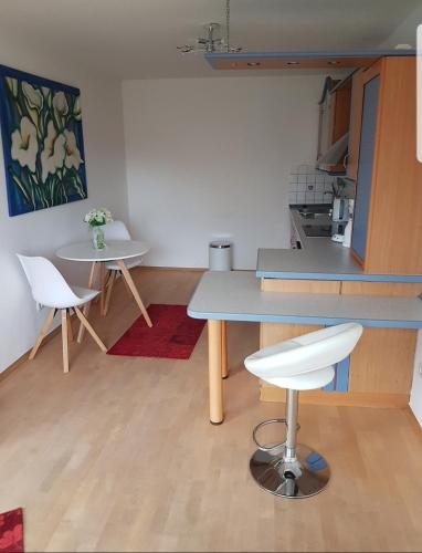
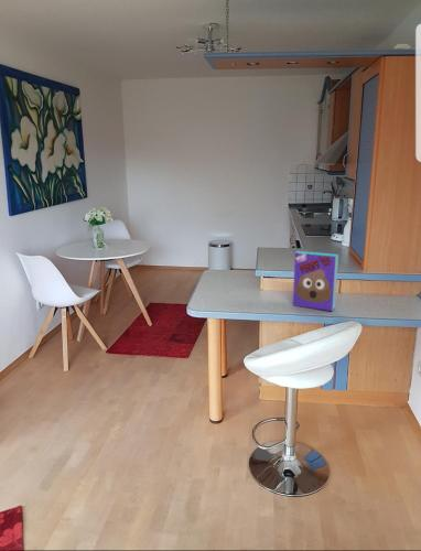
+ cereal box [292,250,339,312]
